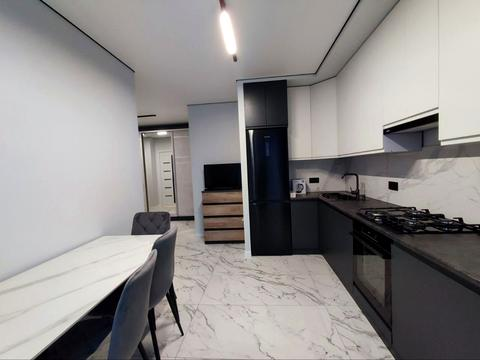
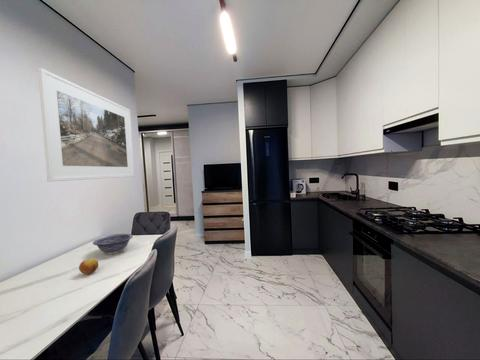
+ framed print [37,67,135,183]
+ decorative bowl [92,233,134,255]
+ fruit [78,257,99,275]
